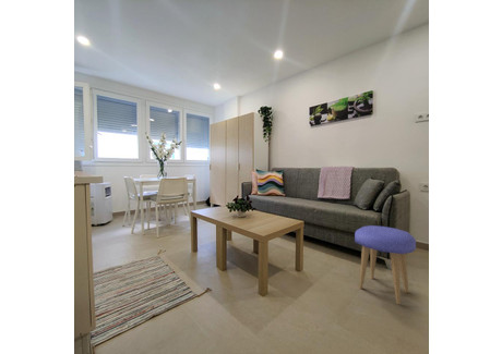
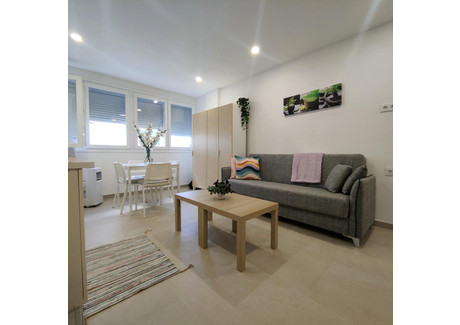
- stool [354,224,417,305]
